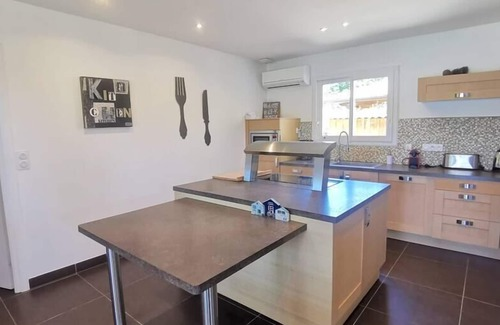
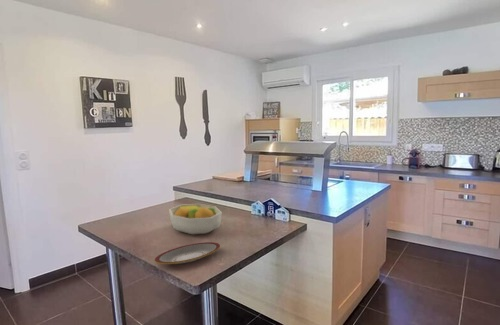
+ plate [154,241,221,265]
+ fruit bowl [168,203,223,235]
